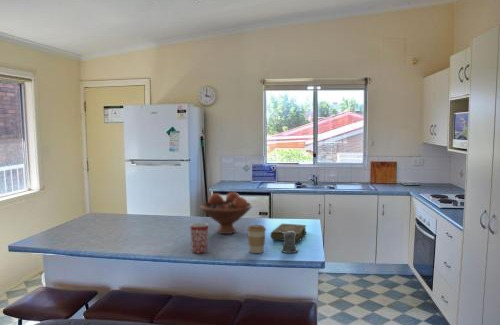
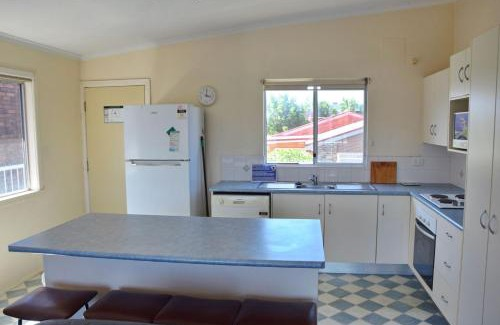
- fruit bowl [199,191,253,235]
- mug [189,222,210,254]
- coffee cup [246,224,267,254]
- pepper shaker [279,231,299,254]
- book [270,223,307,243]
